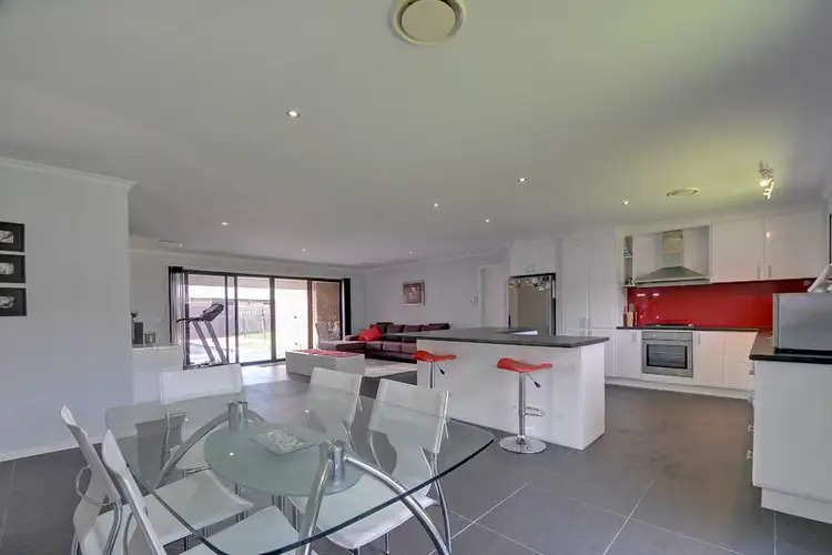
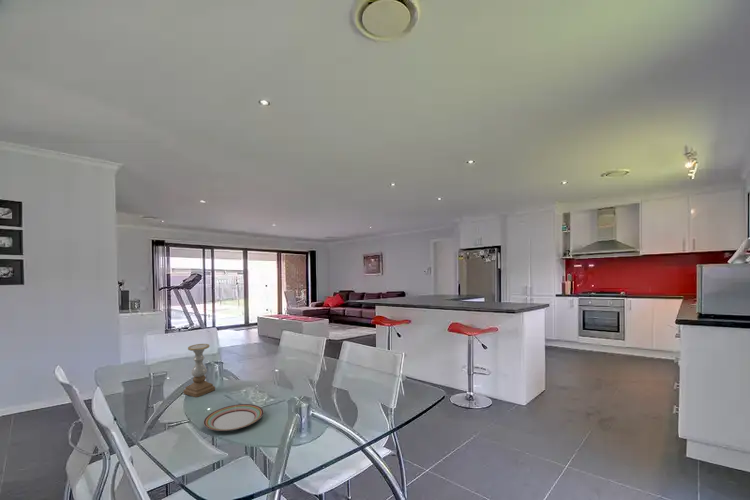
+ candle holder [183,343,216,398]
+ plate [203,403,264,432]
